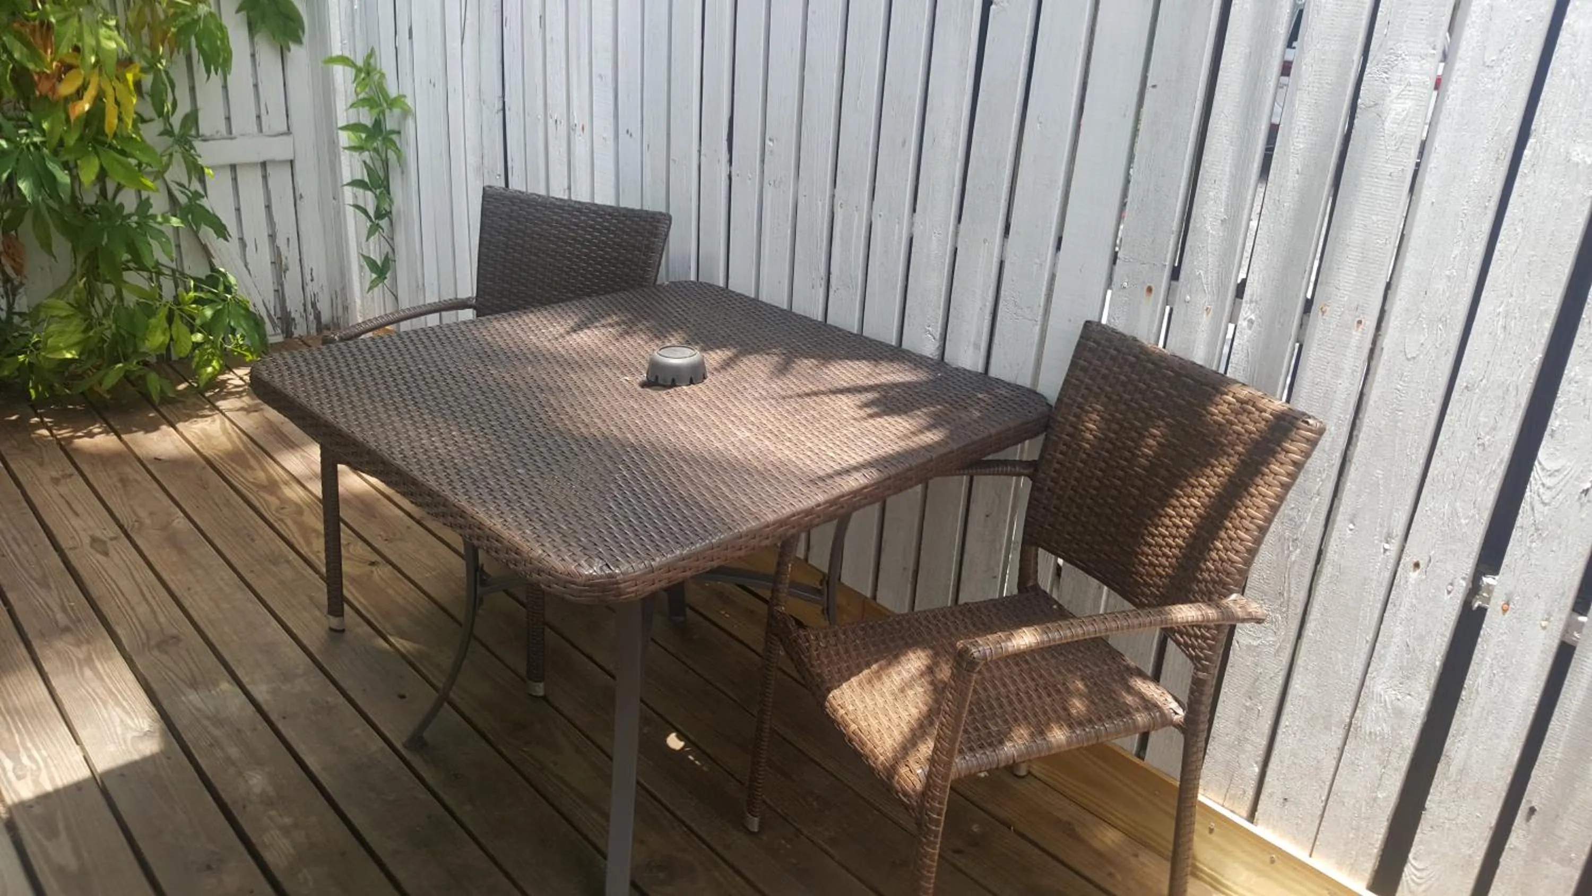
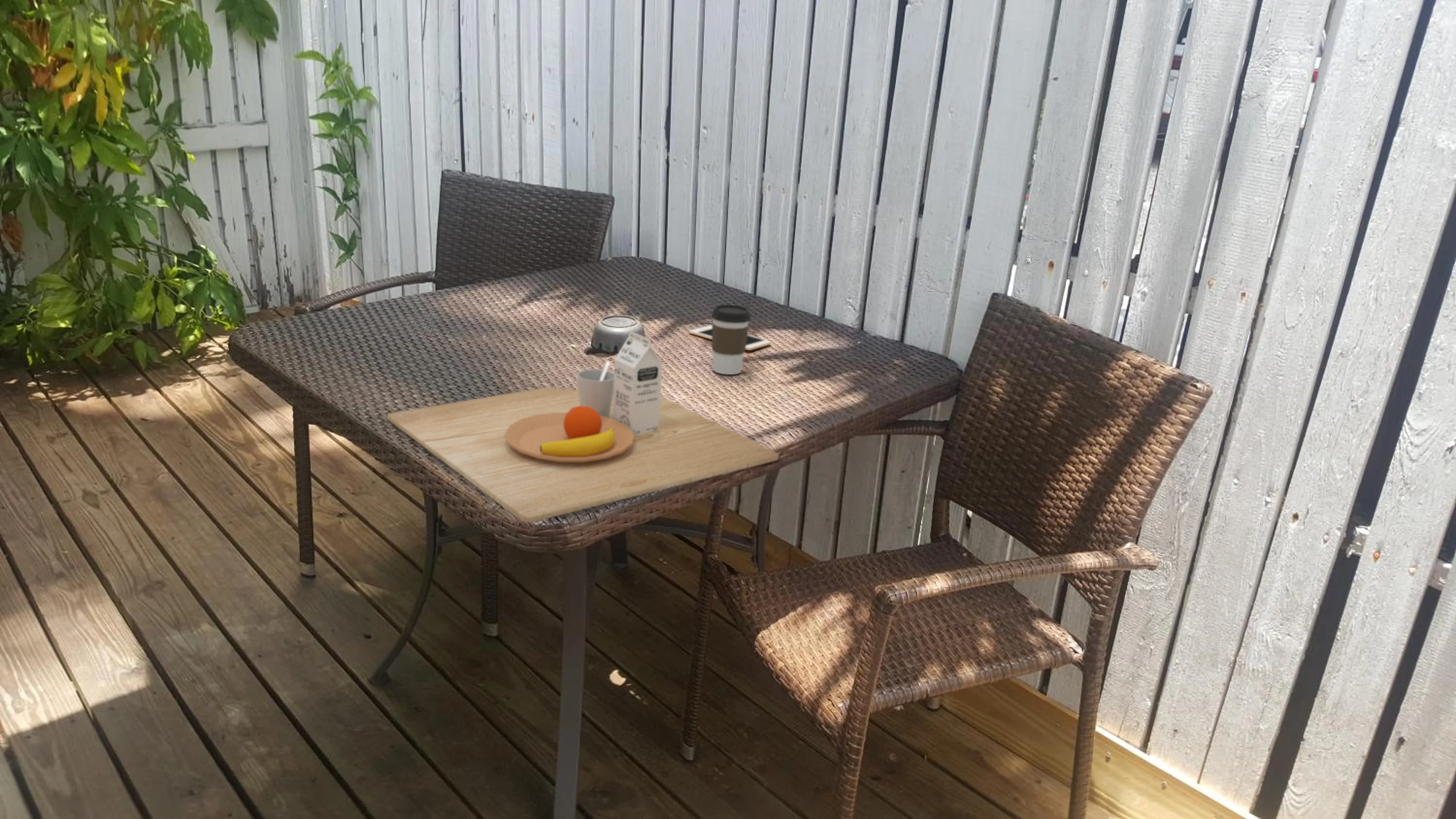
+ coffee cup [711,304,751,375]
+ cutting board [387,331,779,523]
+ cell phone [689,325,772,351]
